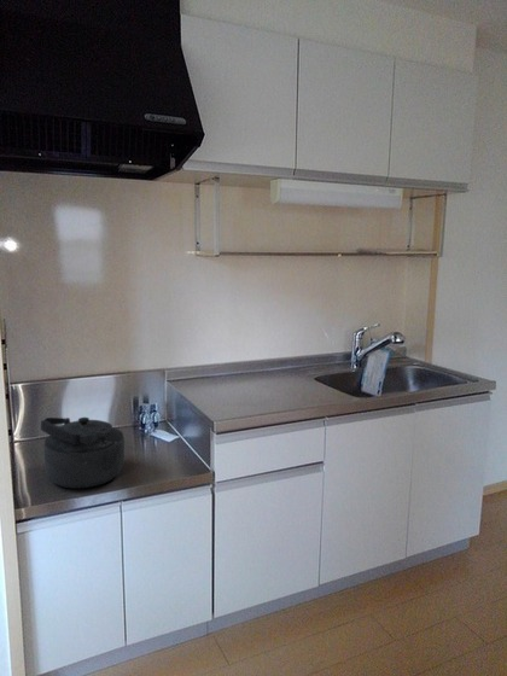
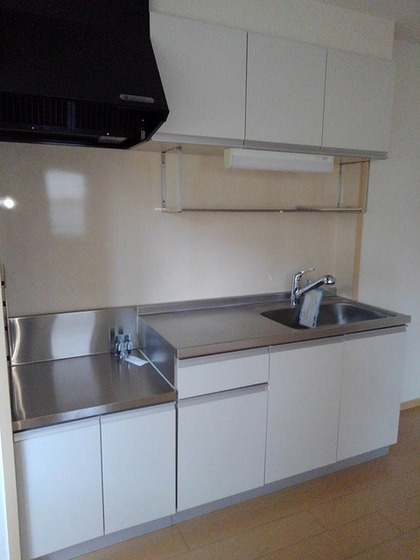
- kettle [40,416,126,489]
